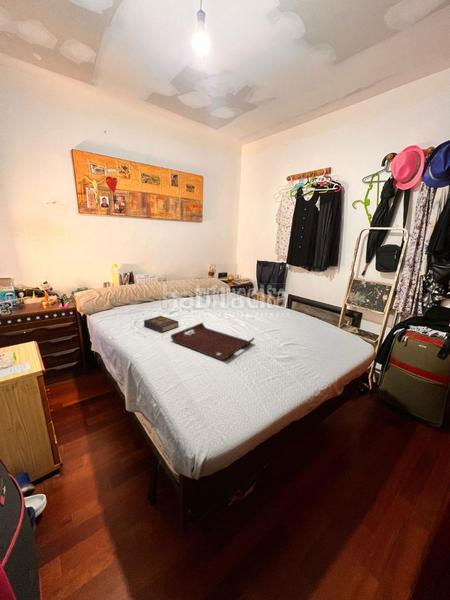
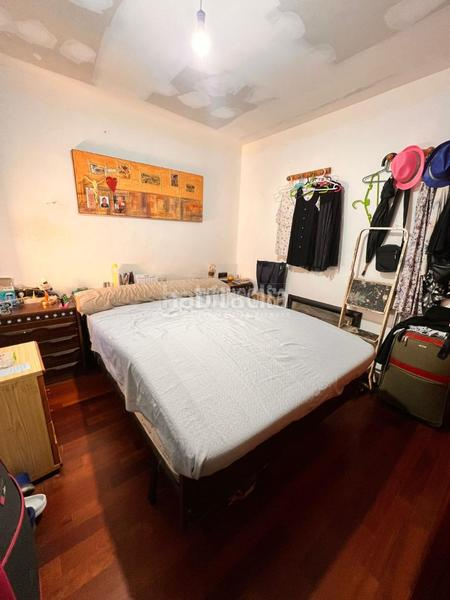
- hardback book [143,315,180,334]
- serving tray [170,322,255,361]
